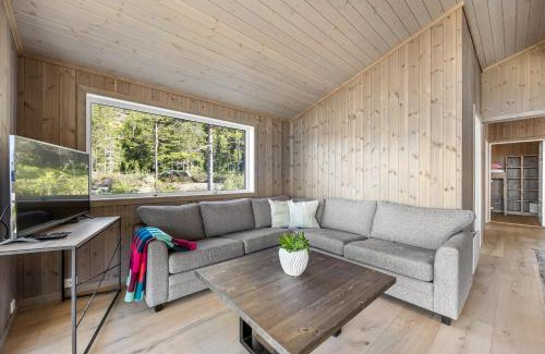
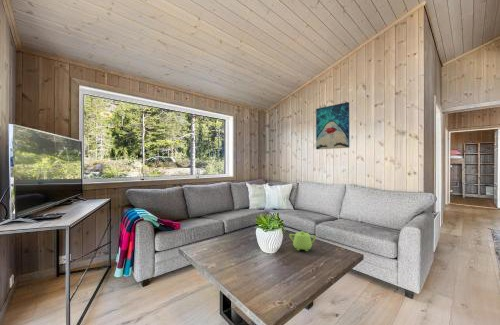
+ wall art [315,101,350,150]
+ teapot [288,230,317,252]
